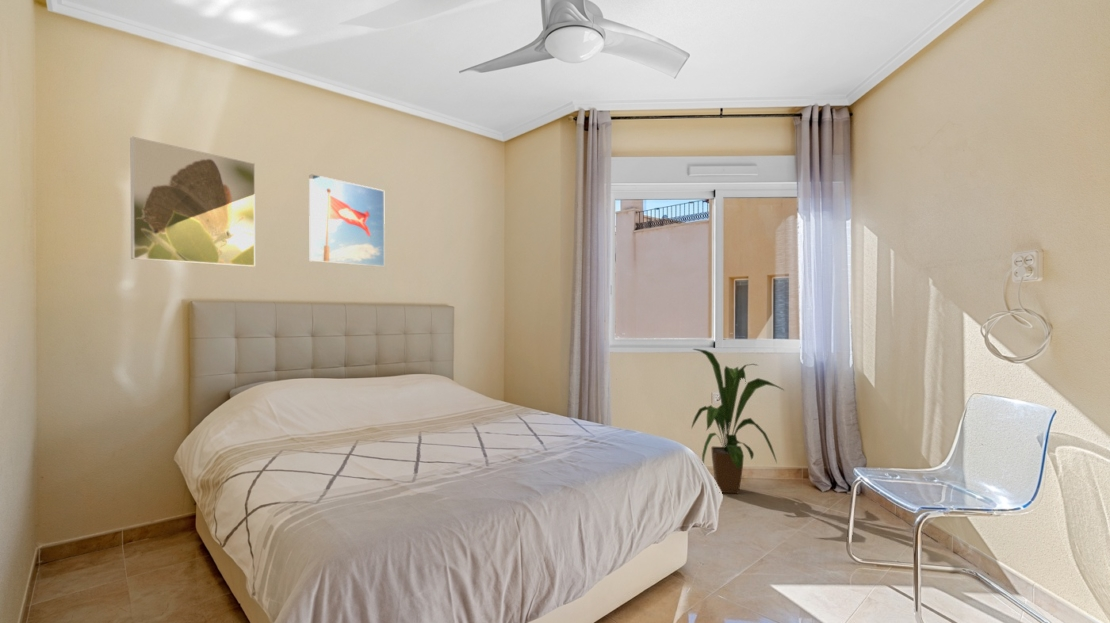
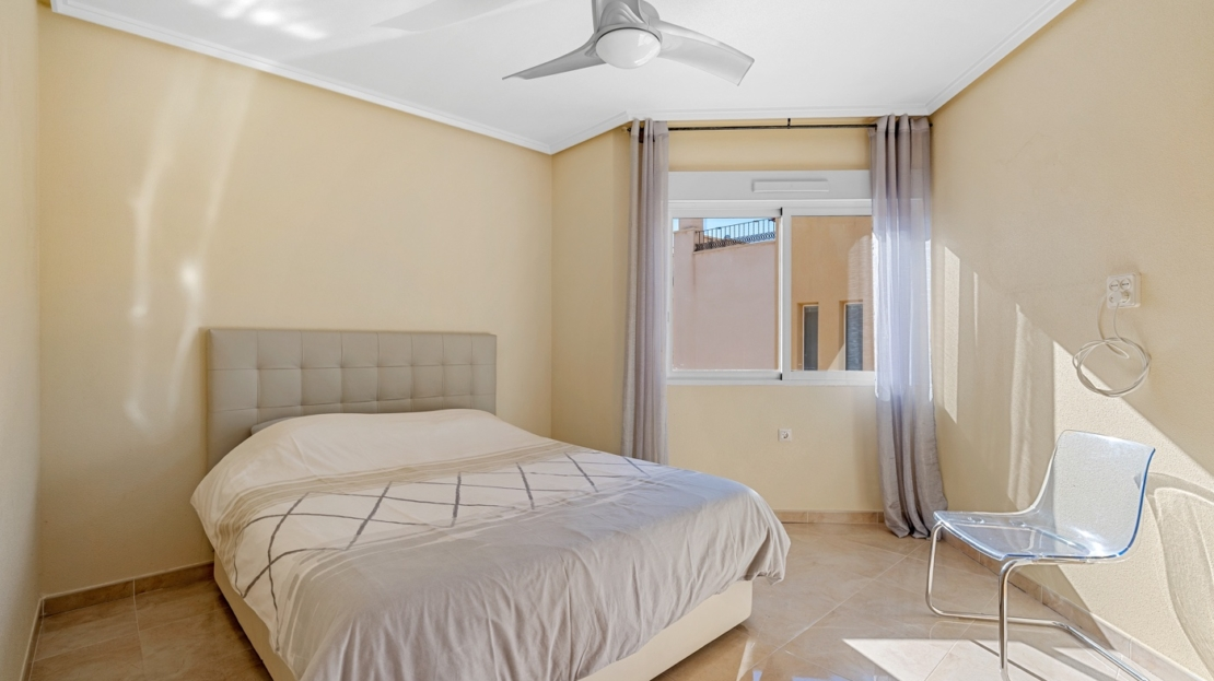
- house plant [691,348,786,495]
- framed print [129,136,256,268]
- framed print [308,173,386,268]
